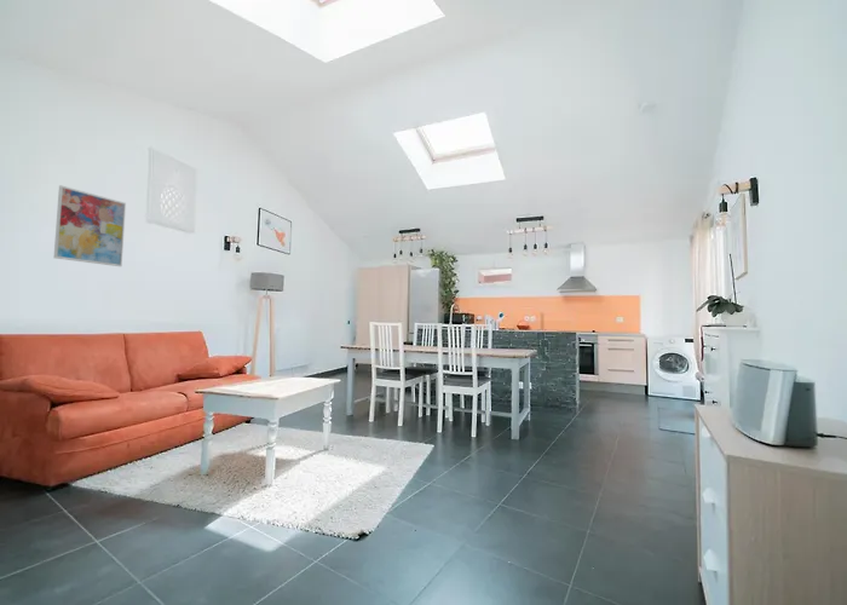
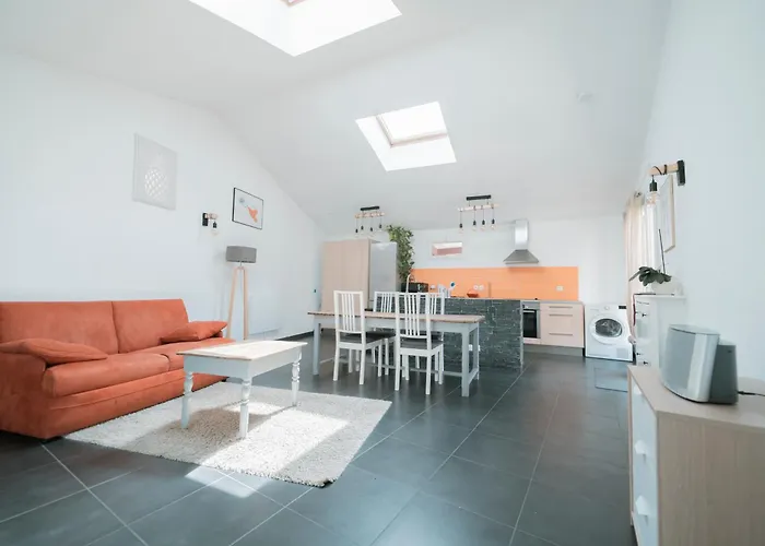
- wall art [53,184,127,267]
